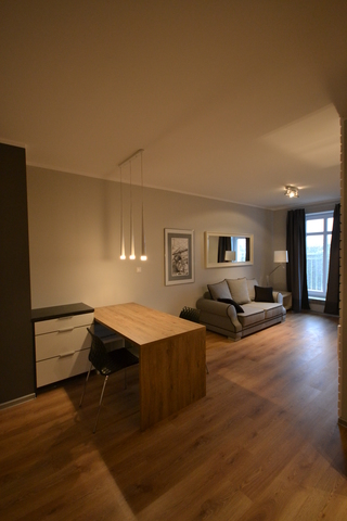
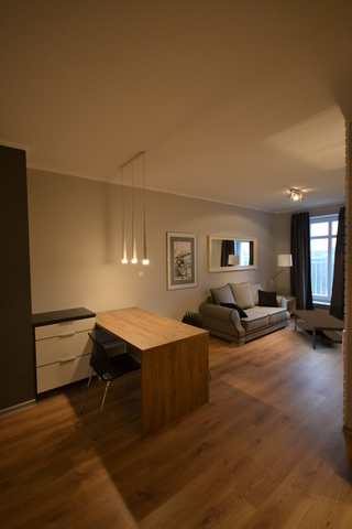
+ coffee table [290,309,345,350]
